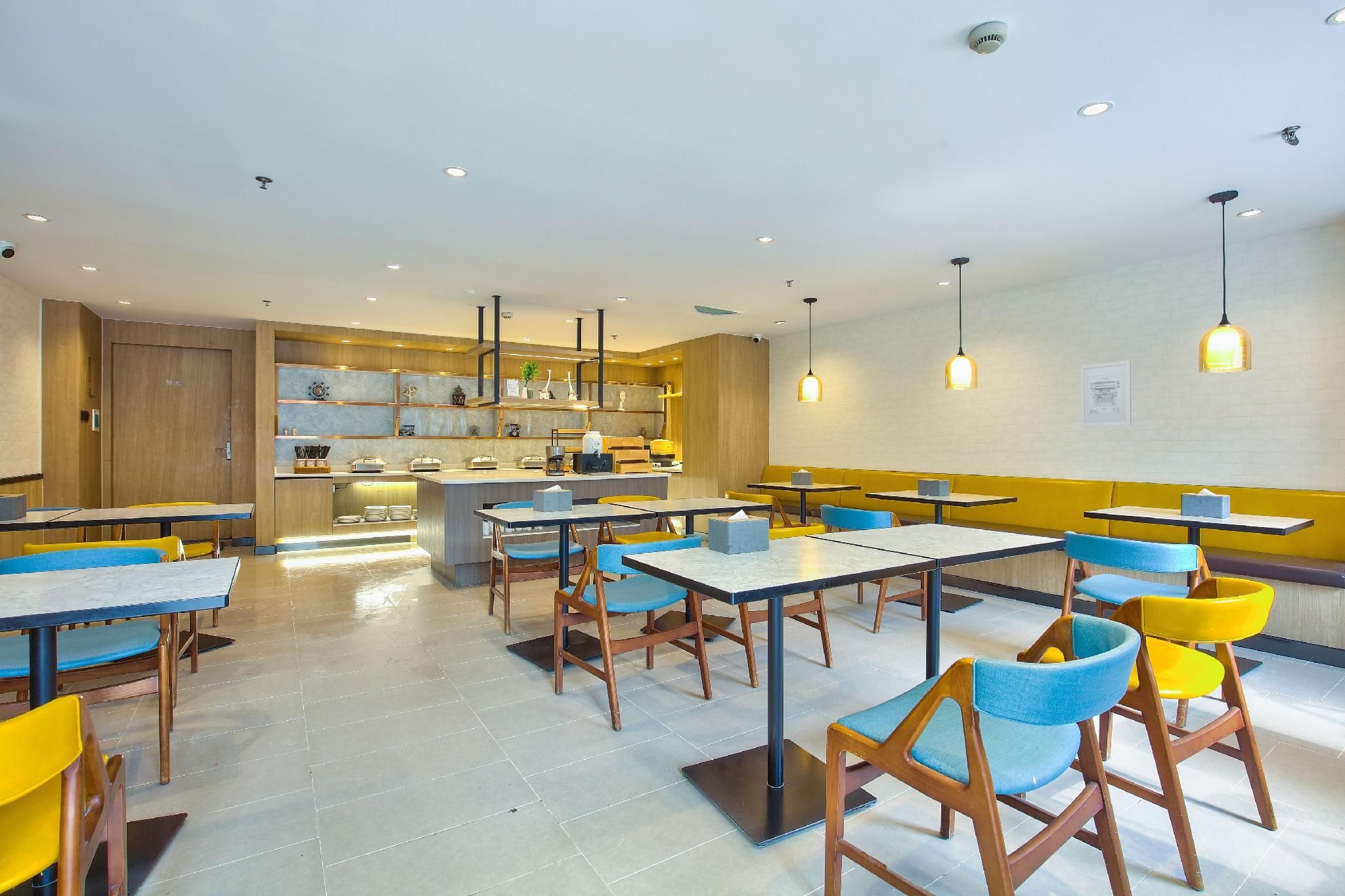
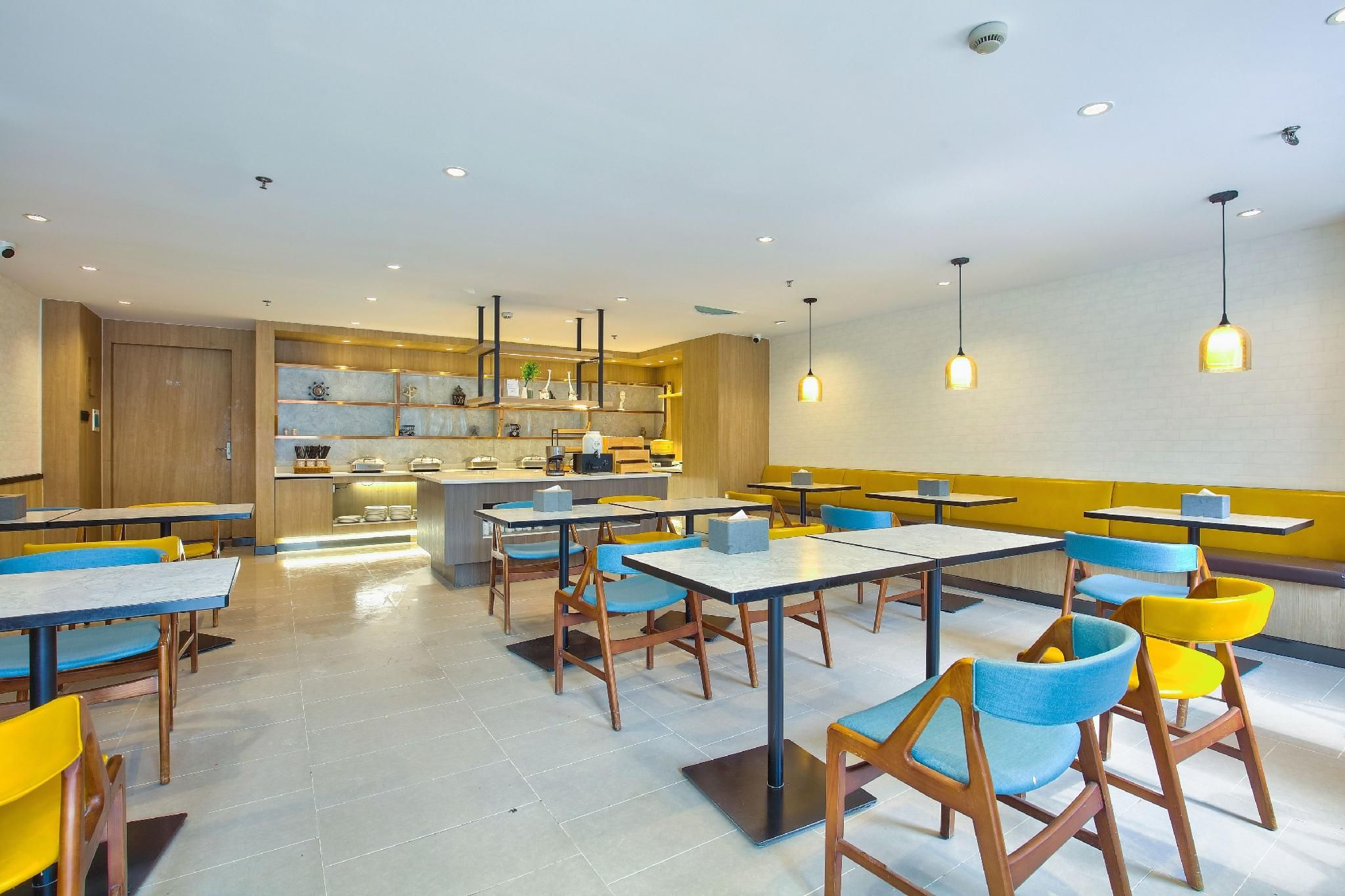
- wall art [1080,360,1132,427]
